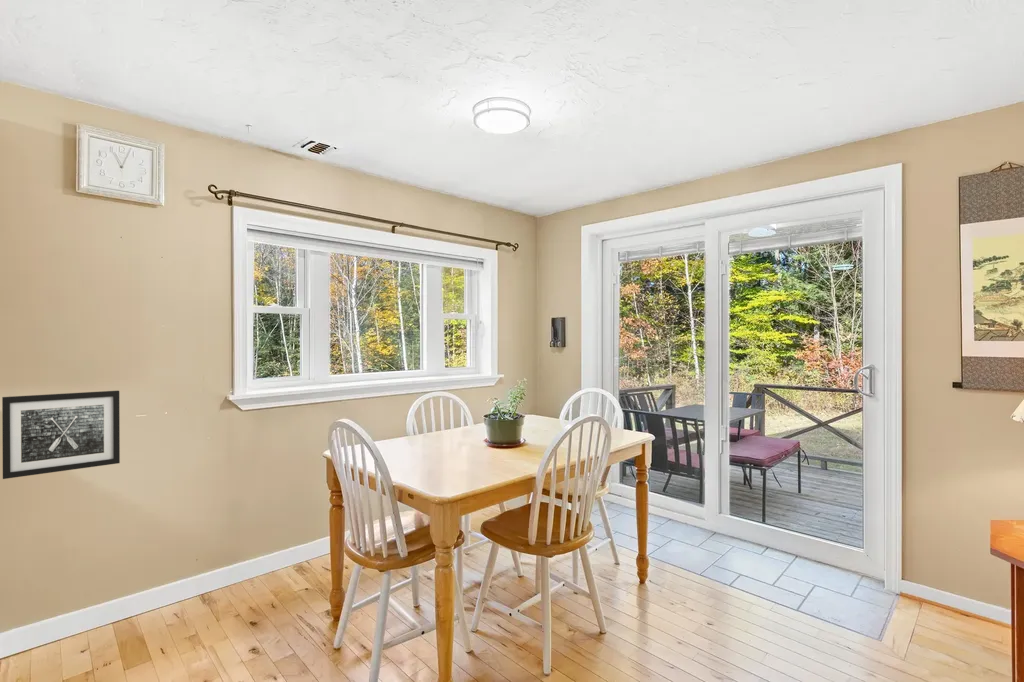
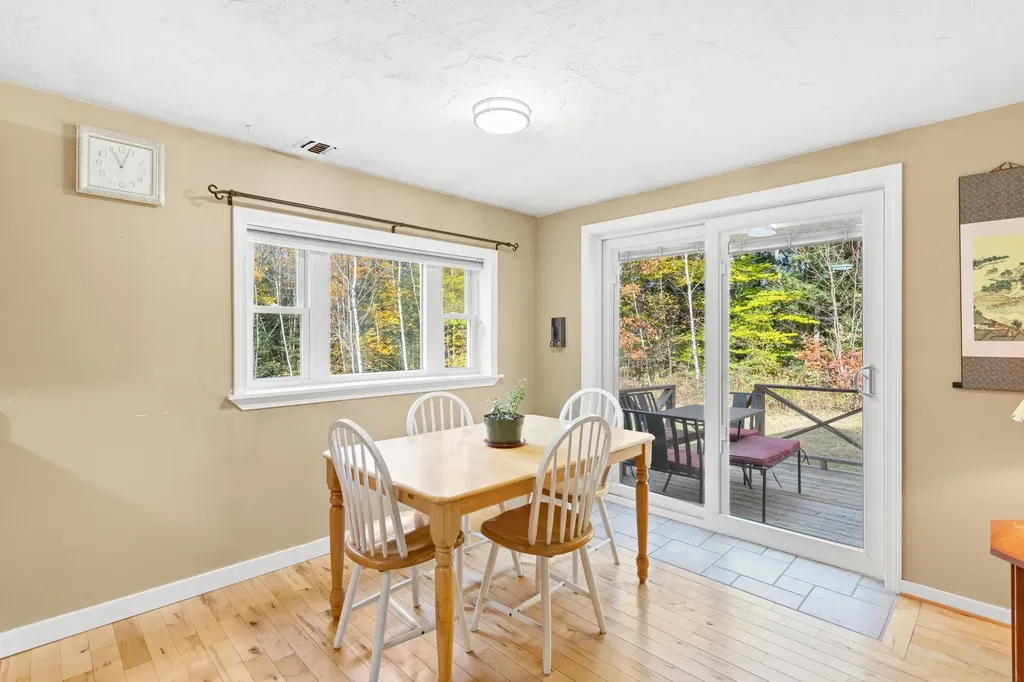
- wall art [1,390,121,480]
